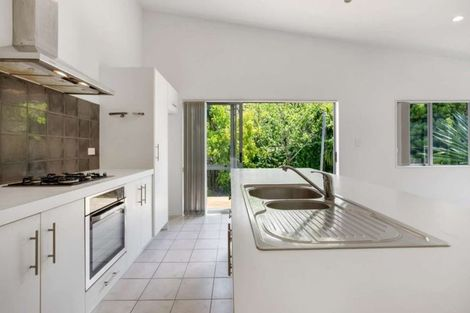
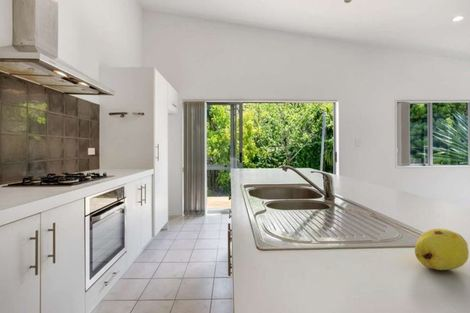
+ fruit [414,227,469,271]
